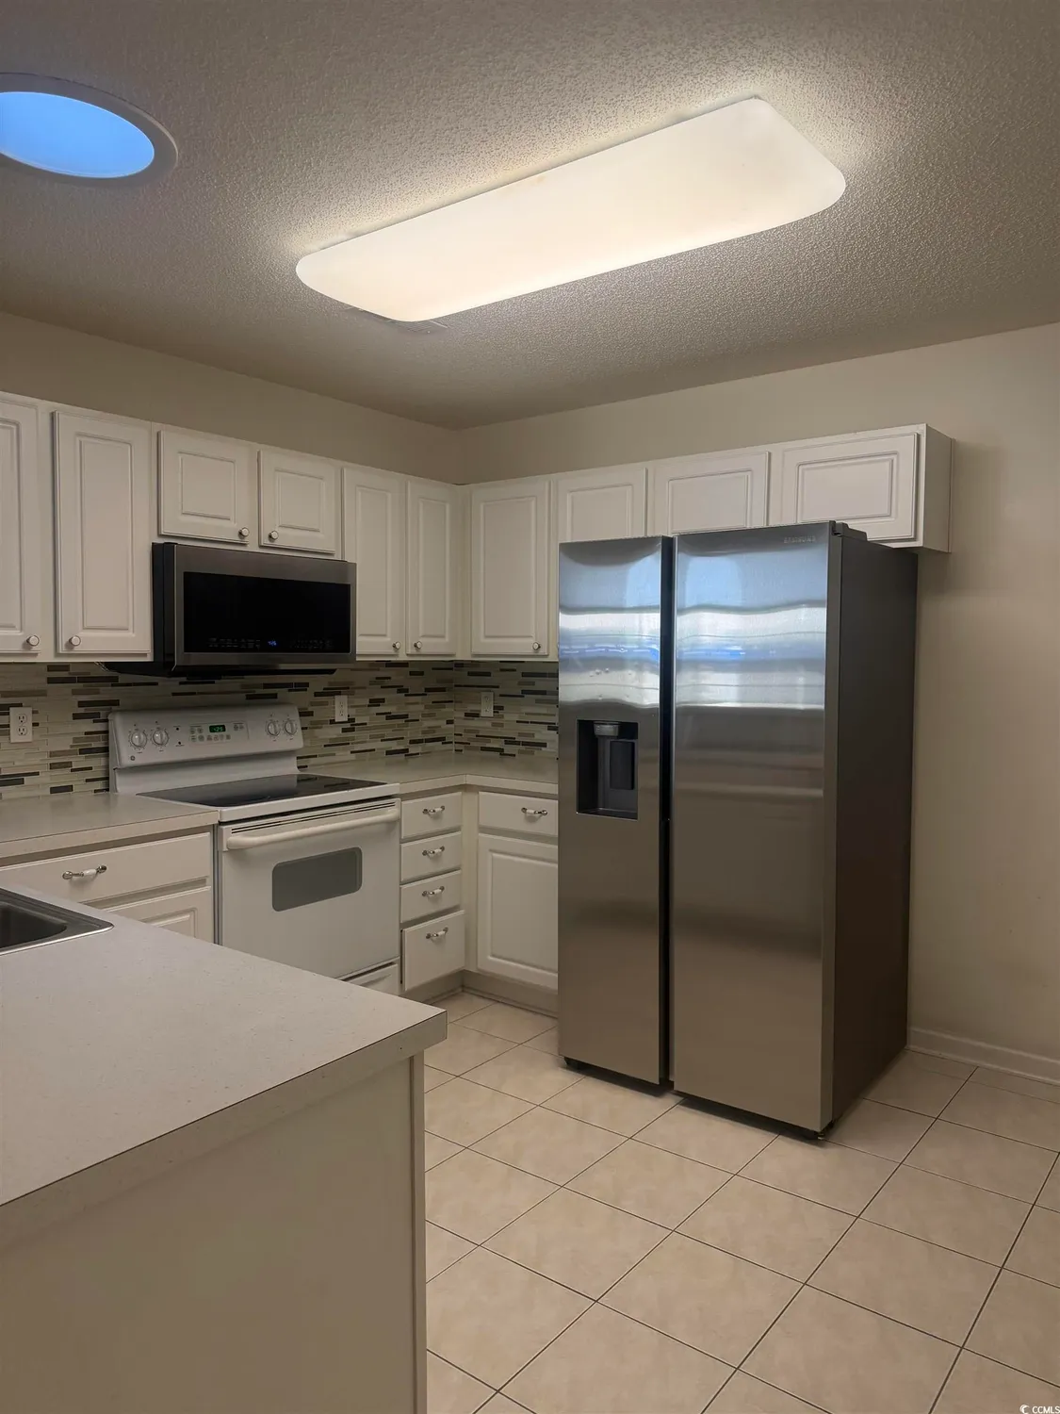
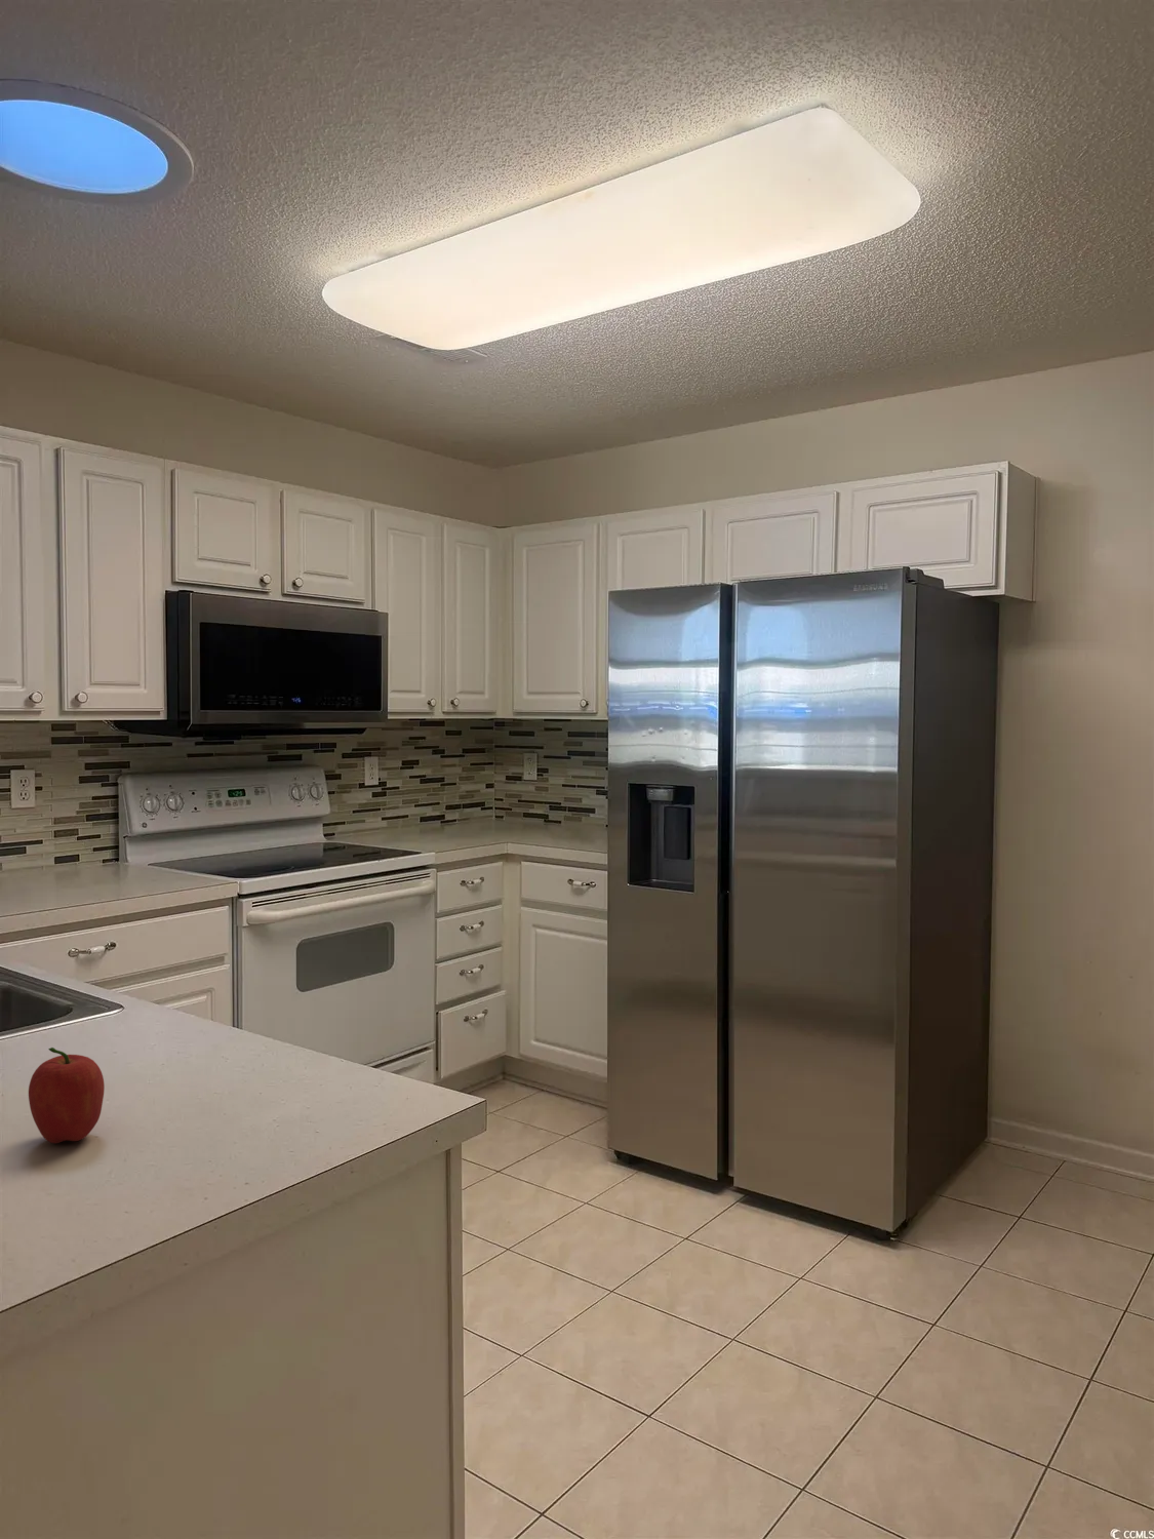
+ fruit [28,1047,105,1144]
